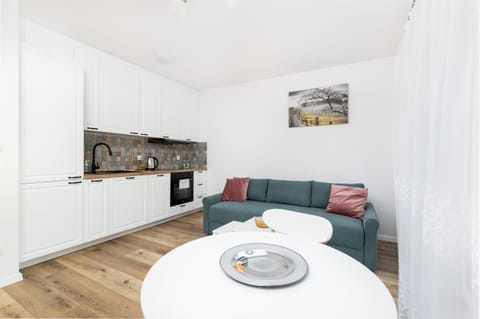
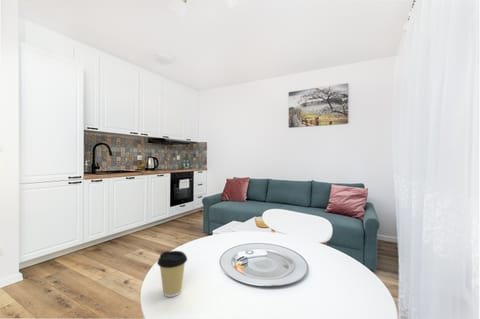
+ coffee cup [156,250,188,298]
